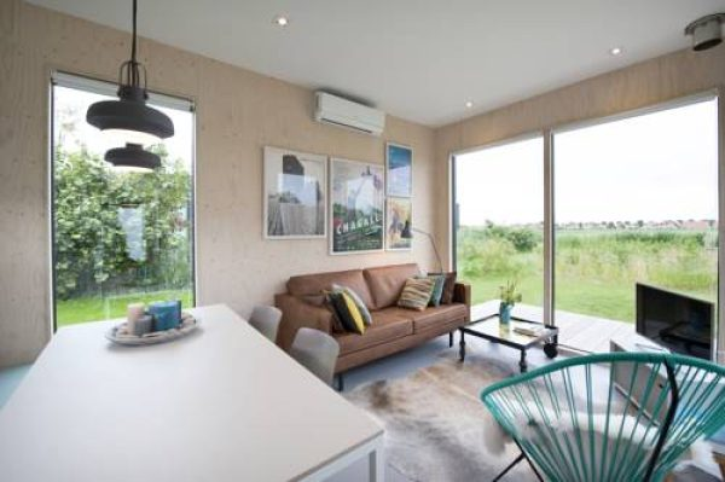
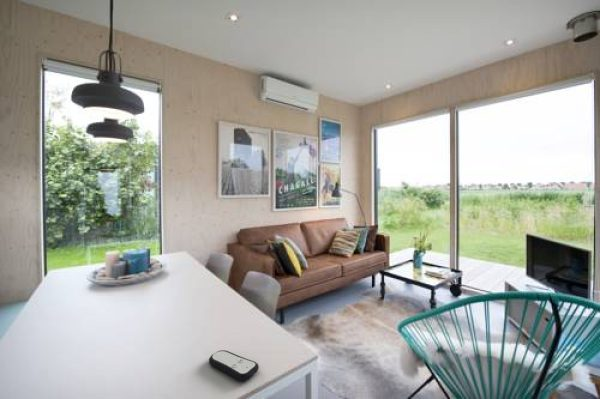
+ remote control [208,349,260,382]
